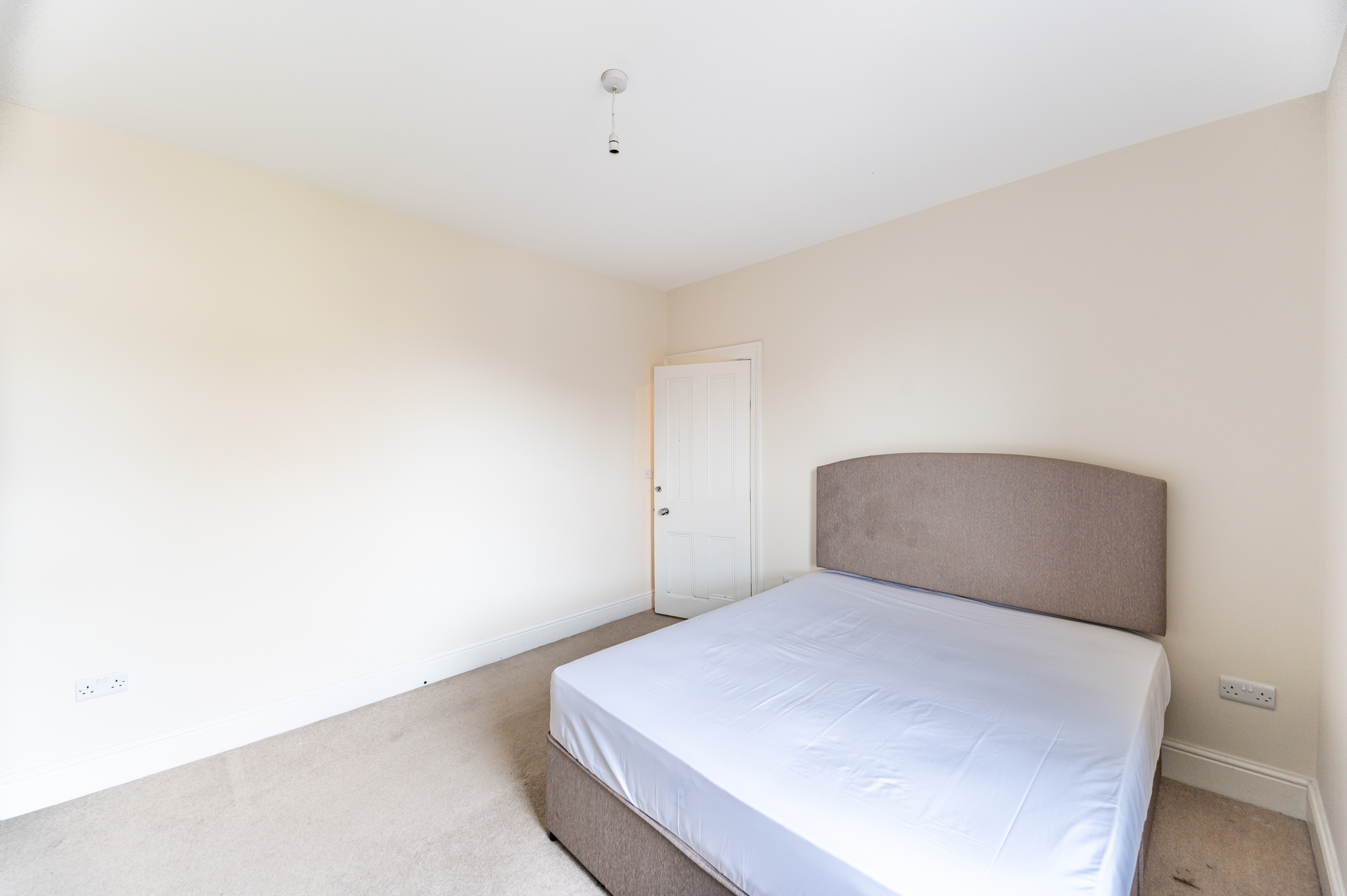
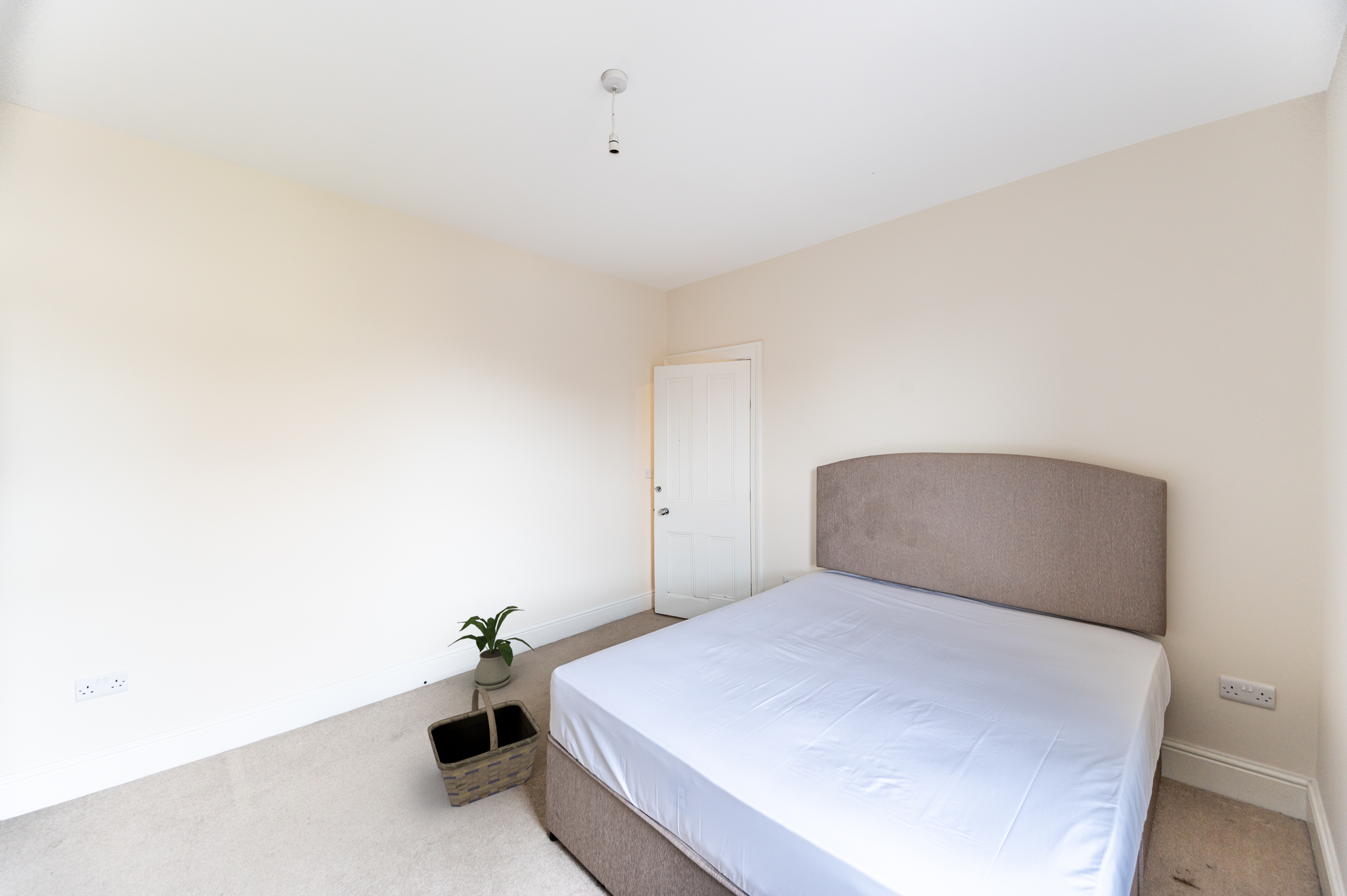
+ basket [427,686,542,807]
+ house plant [447,606,536,690]
